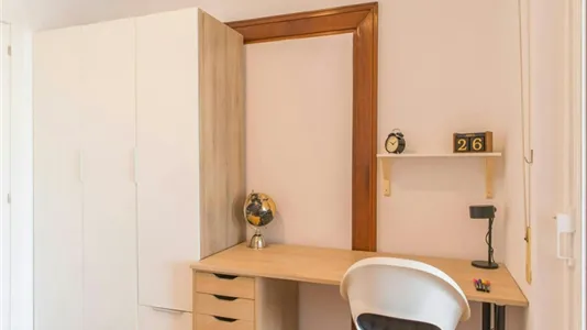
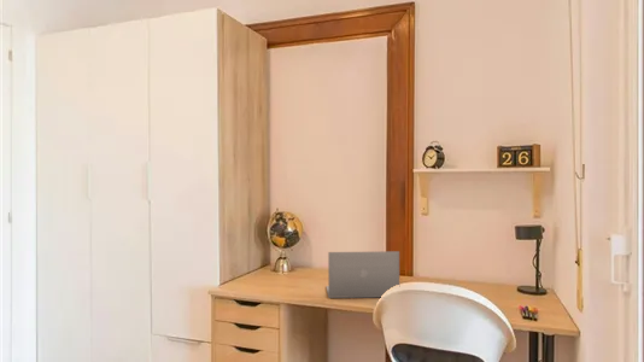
+ laptop [326,250,400,299]
